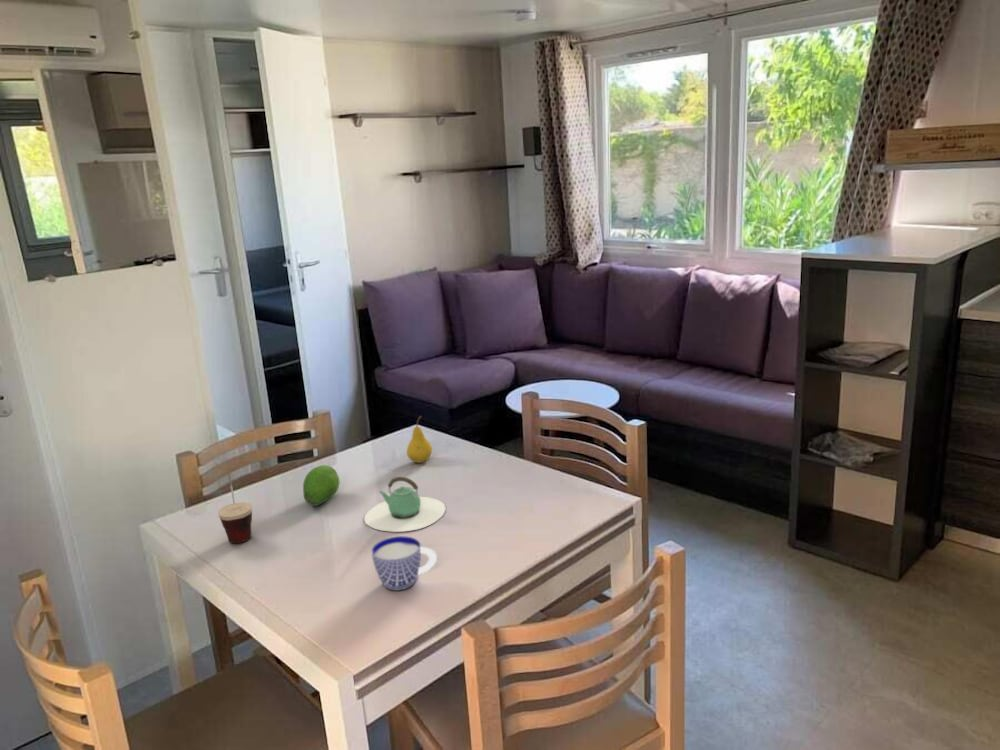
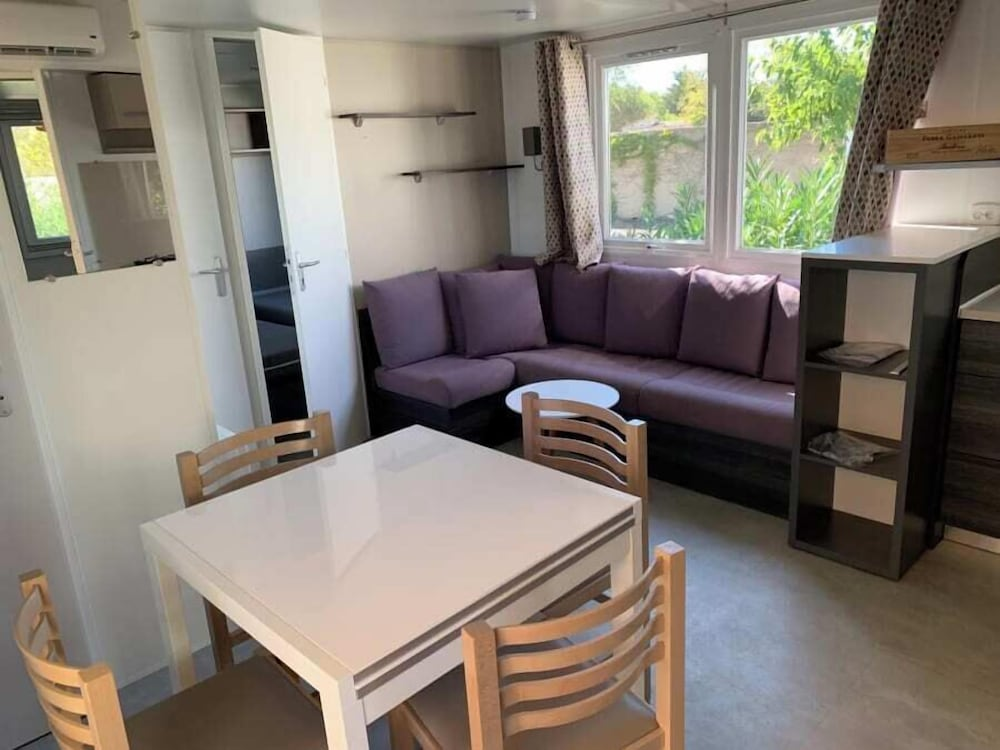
- fruit [406,415,433,464]
- cup [217,473,253,544]
- cup [370,535,438,592]
- fruit [302,464,340,507]
- teapot [364,476,446,533]
